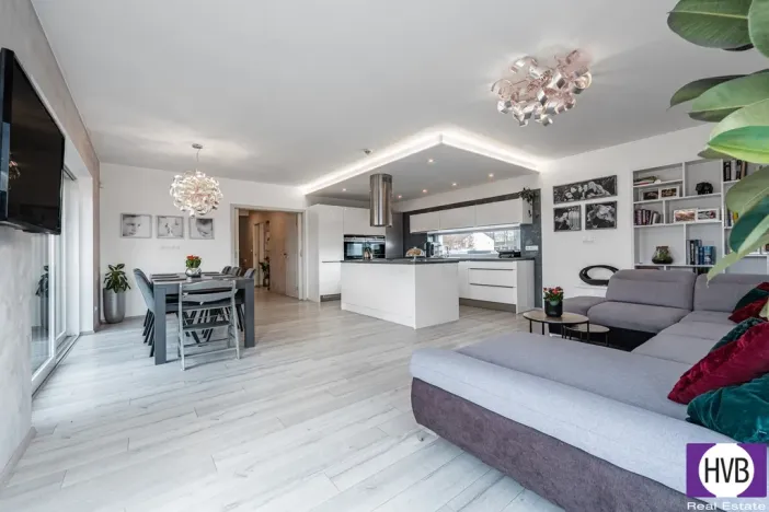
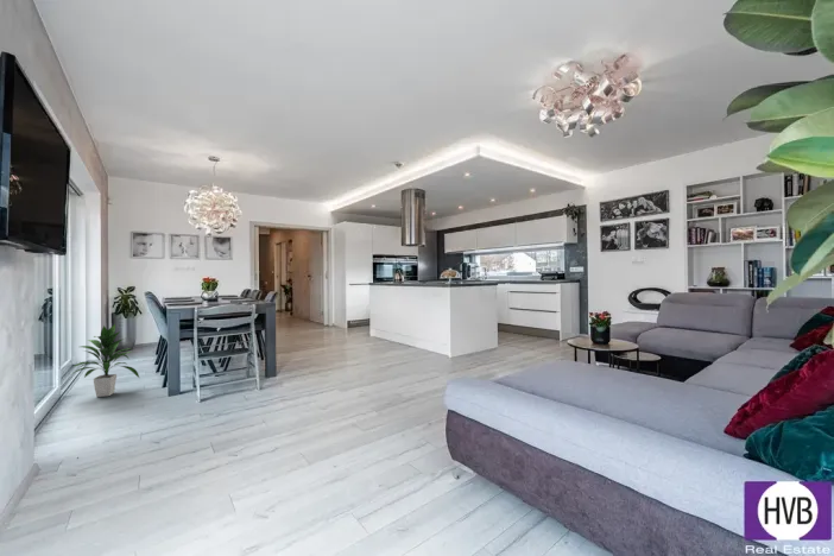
+ indoor plant [72,323,140,398]
